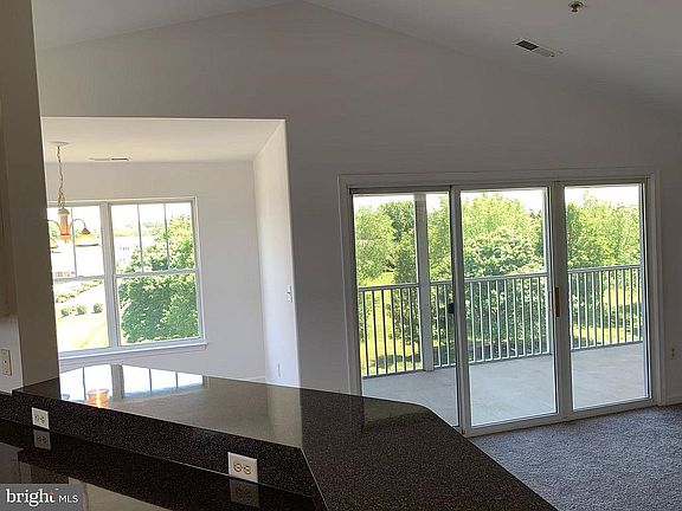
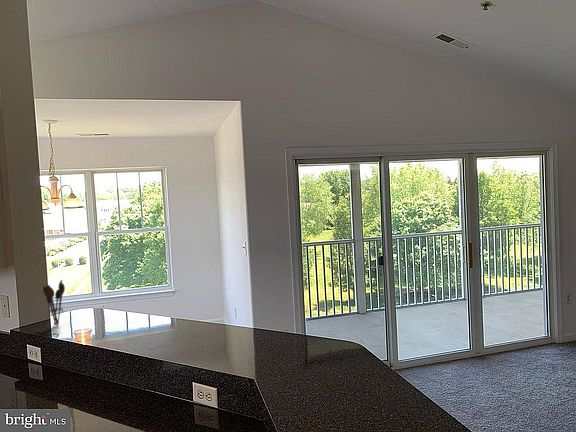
+ utensil holder [42,279,66,327]
